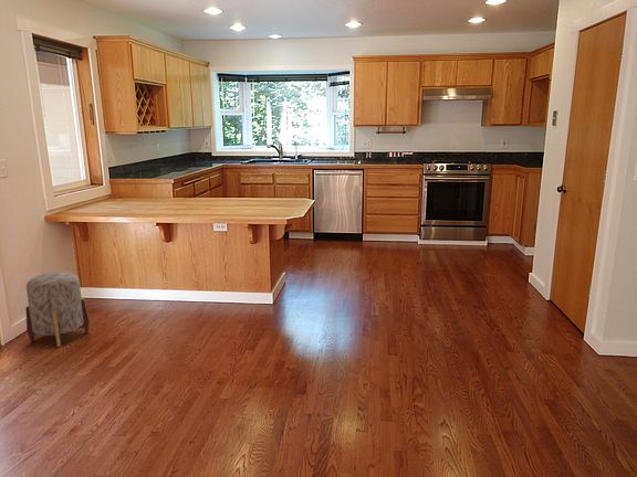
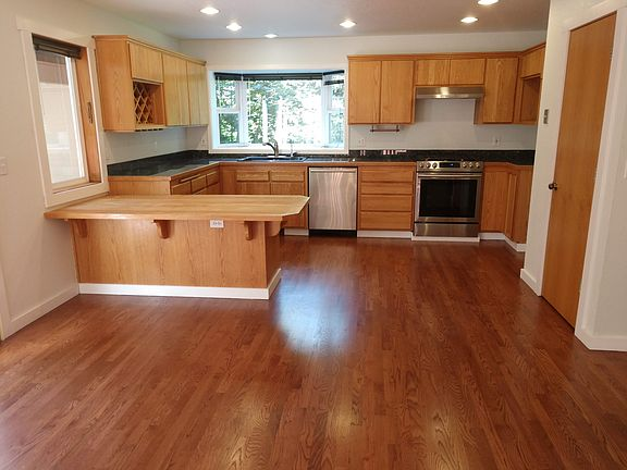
- stool [24,271,91,348]
